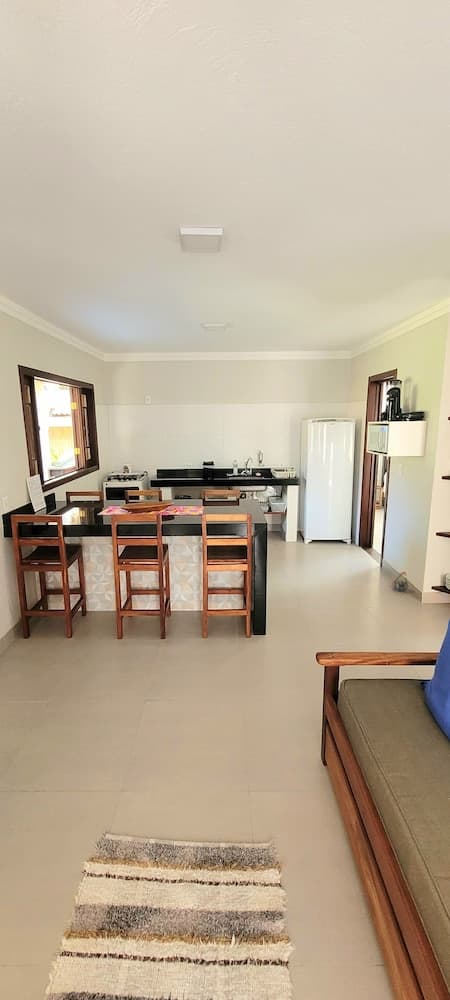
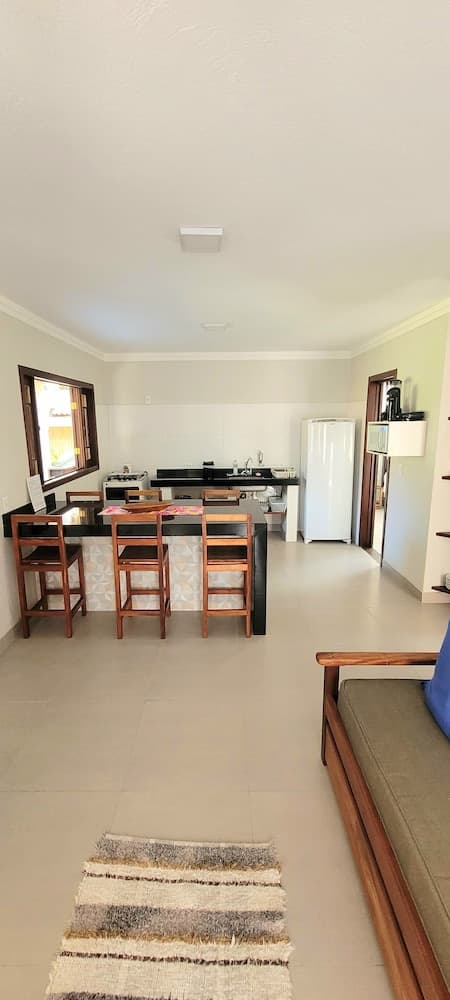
- bag [388,571,409,592]
